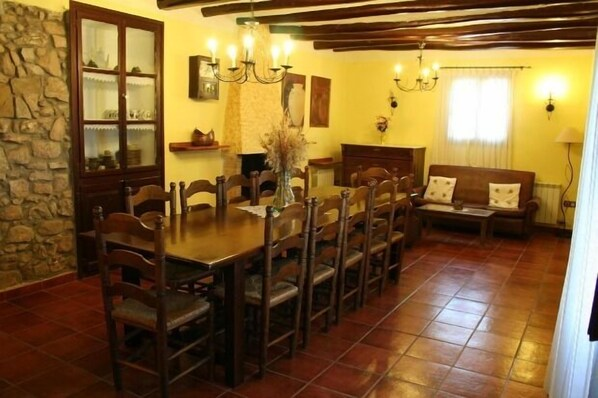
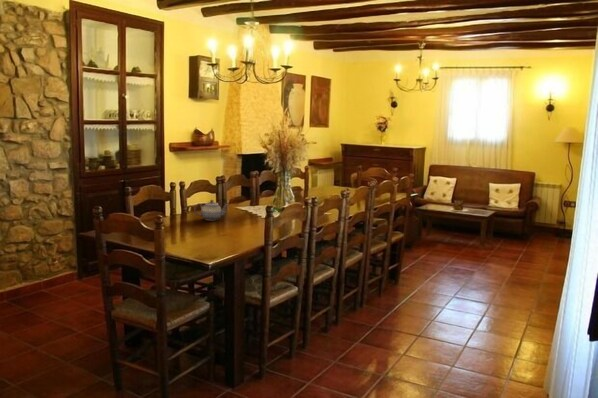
+ teapot [194,199,229,221]
